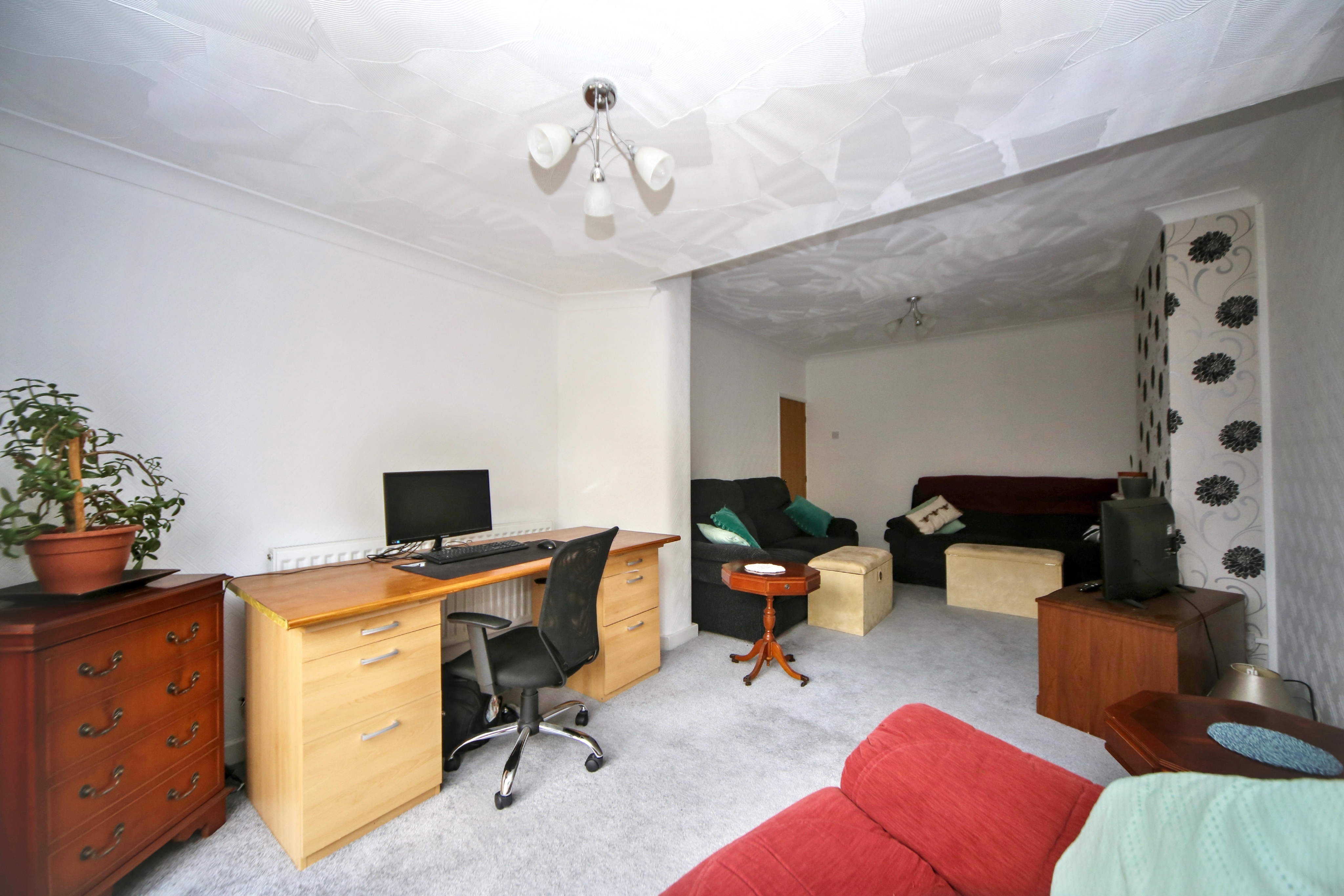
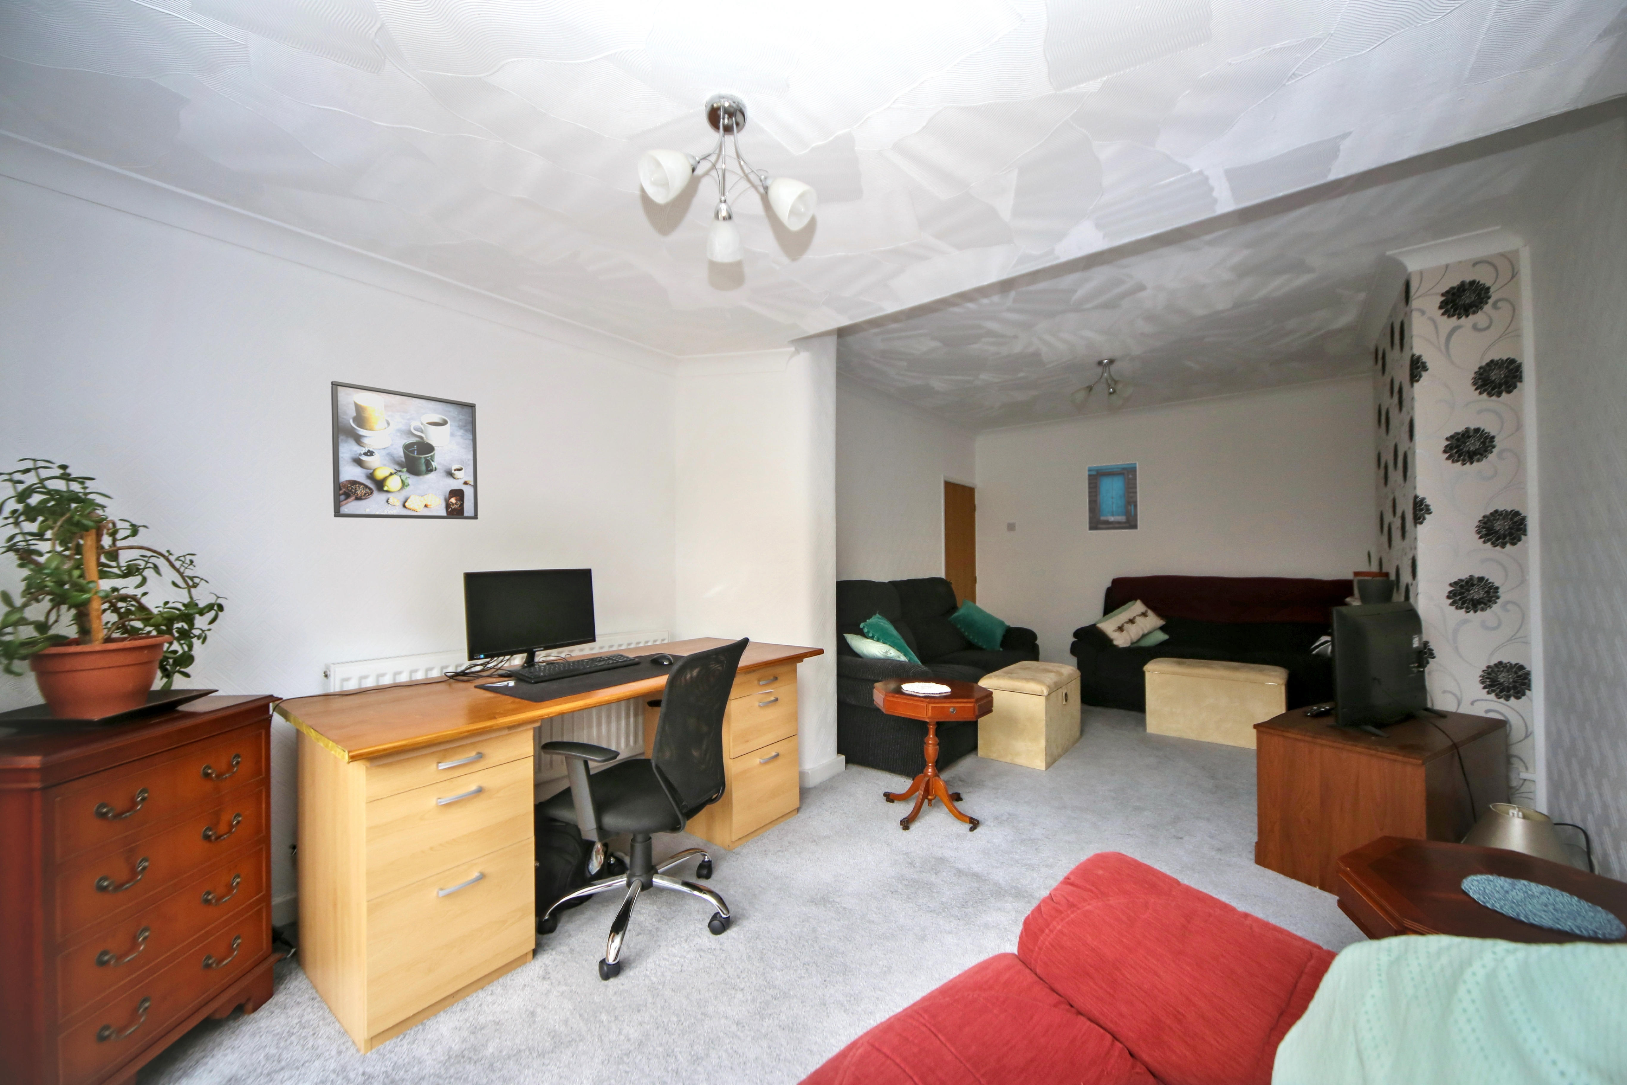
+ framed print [330,380,478,519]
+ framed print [1086,461,1139,532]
